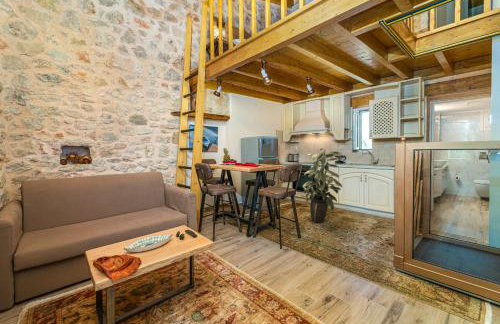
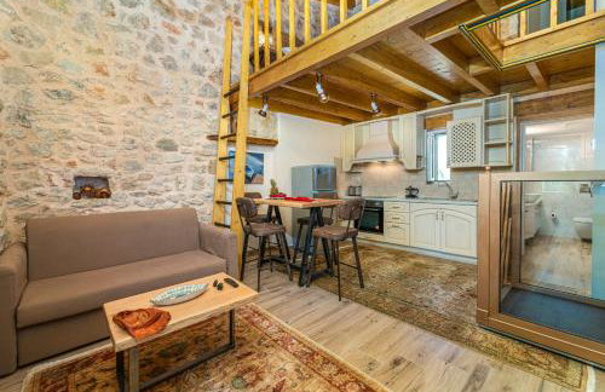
- indoor plant [301,147,343,224]
